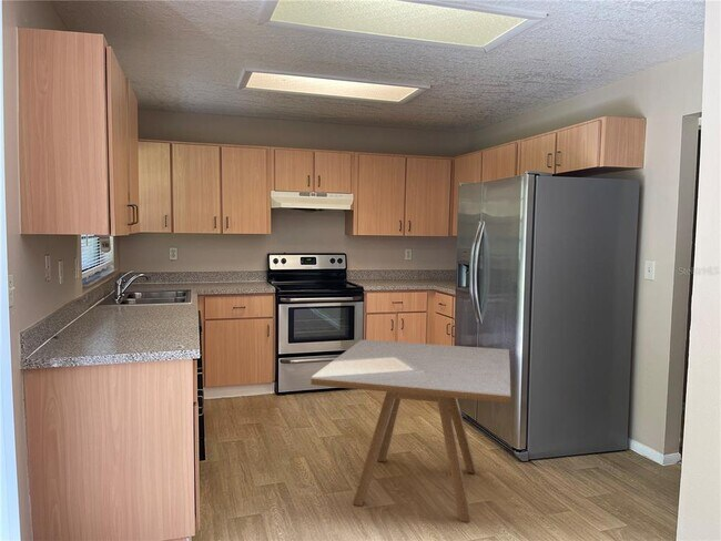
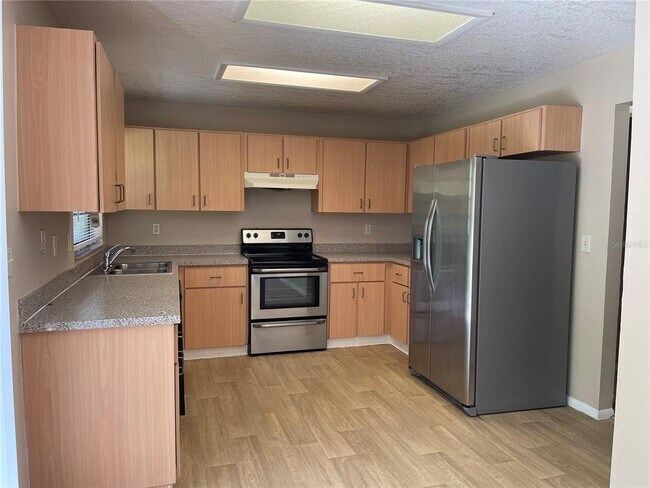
- dining table [309,338,511,523]
